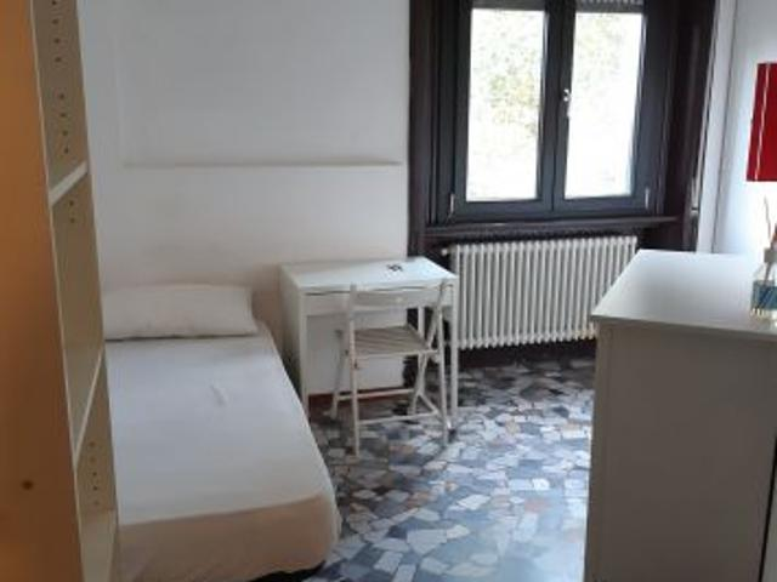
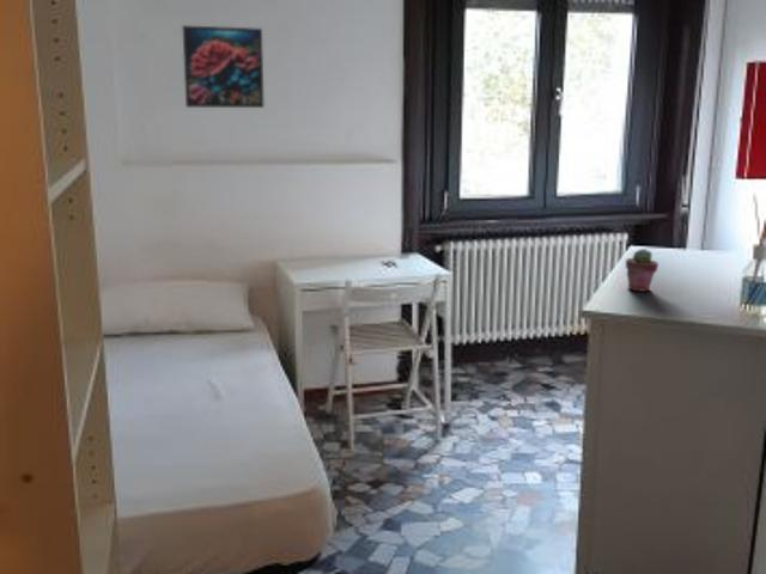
+ potted succulent [625,248,659,293]
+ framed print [181,24,266,109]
